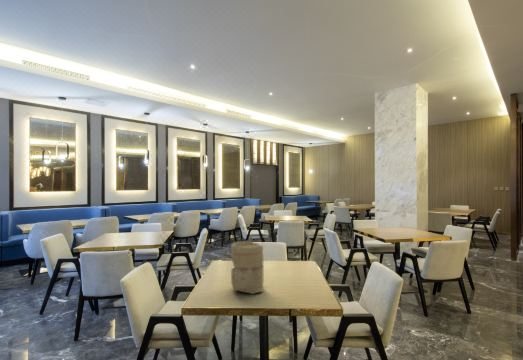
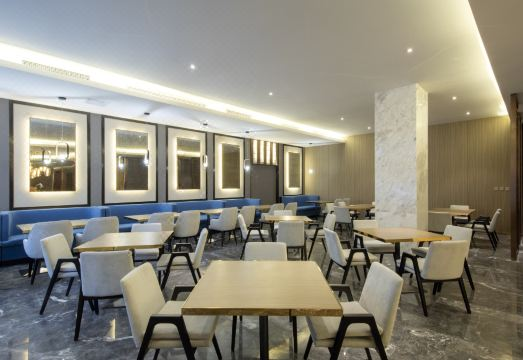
- vase [230,240,265,295]
